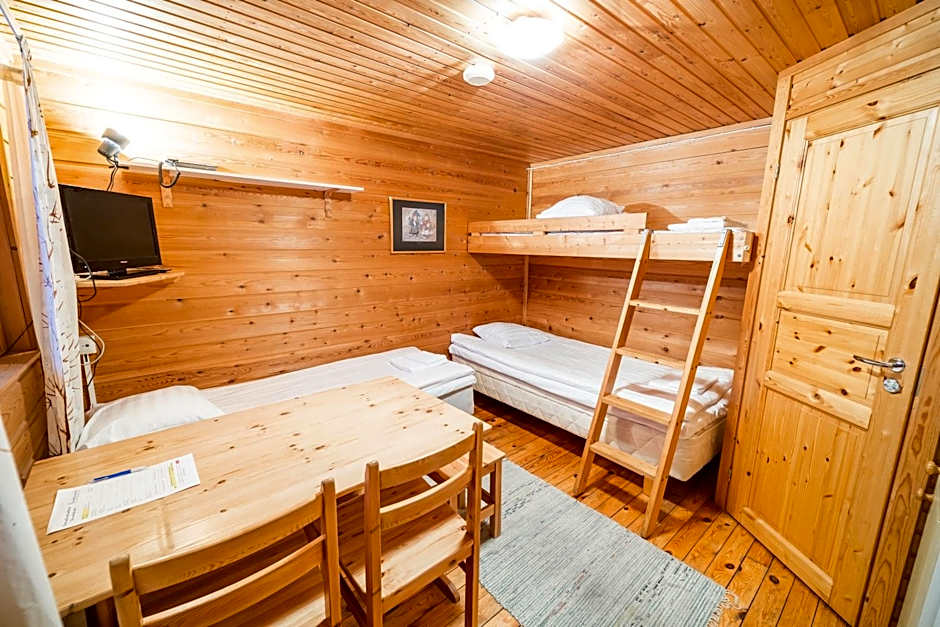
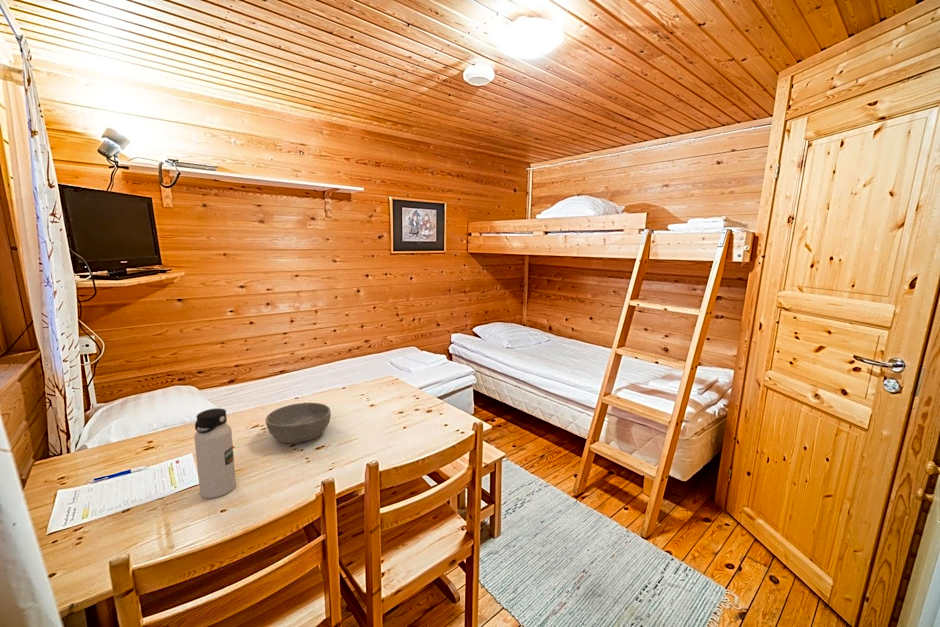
+ bowl [265,402,332,444]
+ water bottle [193,407,237,499]
